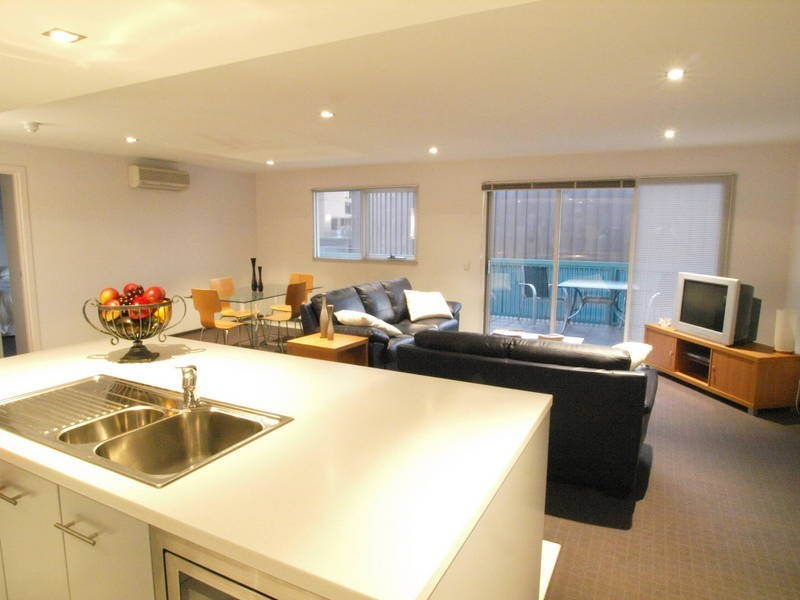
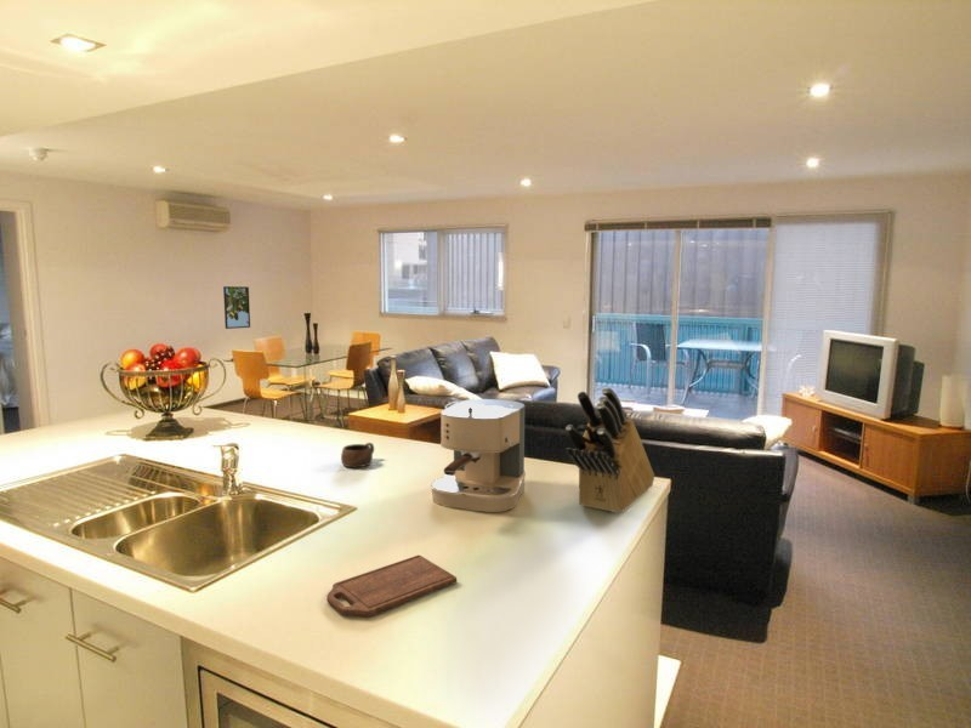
+ cutting board [325,554,458,618]
+ coffee maker [430,398,527,513]
+ knife block [564,386,655,514]
+ cup [340,442,375,468]
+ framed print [222,285,251,330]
